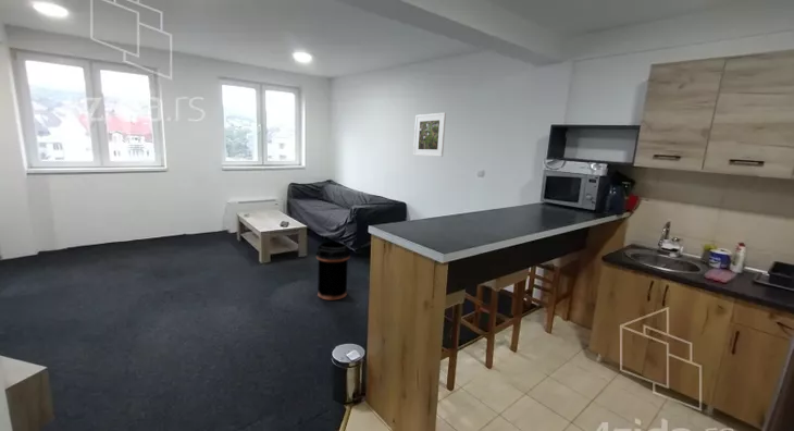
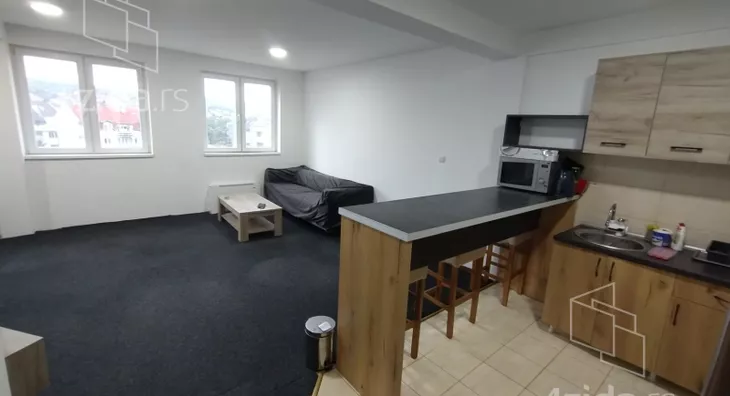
- trash can [315,241,351,300]
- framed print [412,112,447,158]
